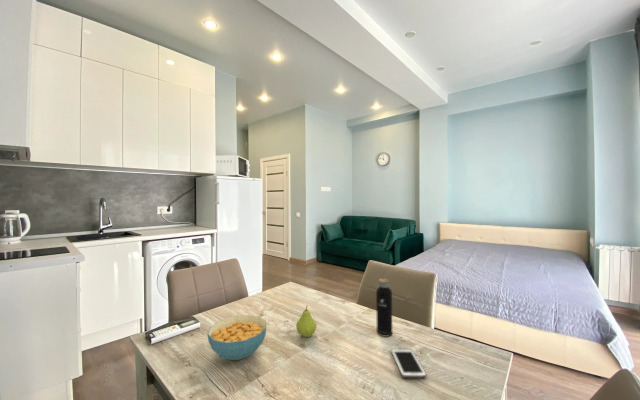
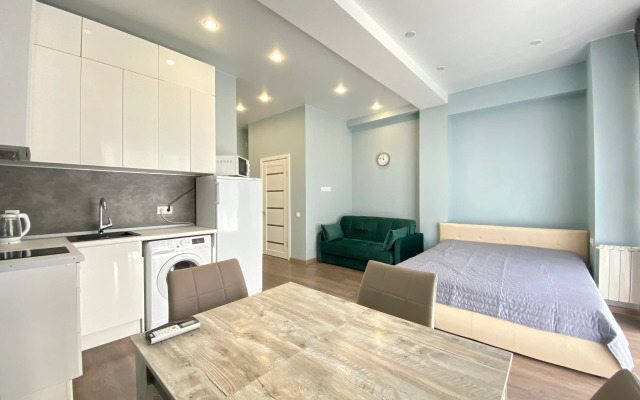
- cell phone [390,348,428,379]
- cereal bowl [207,314,267,361]
- fruit [295,305,317,338]
- water bottle [375,274,393,338]
